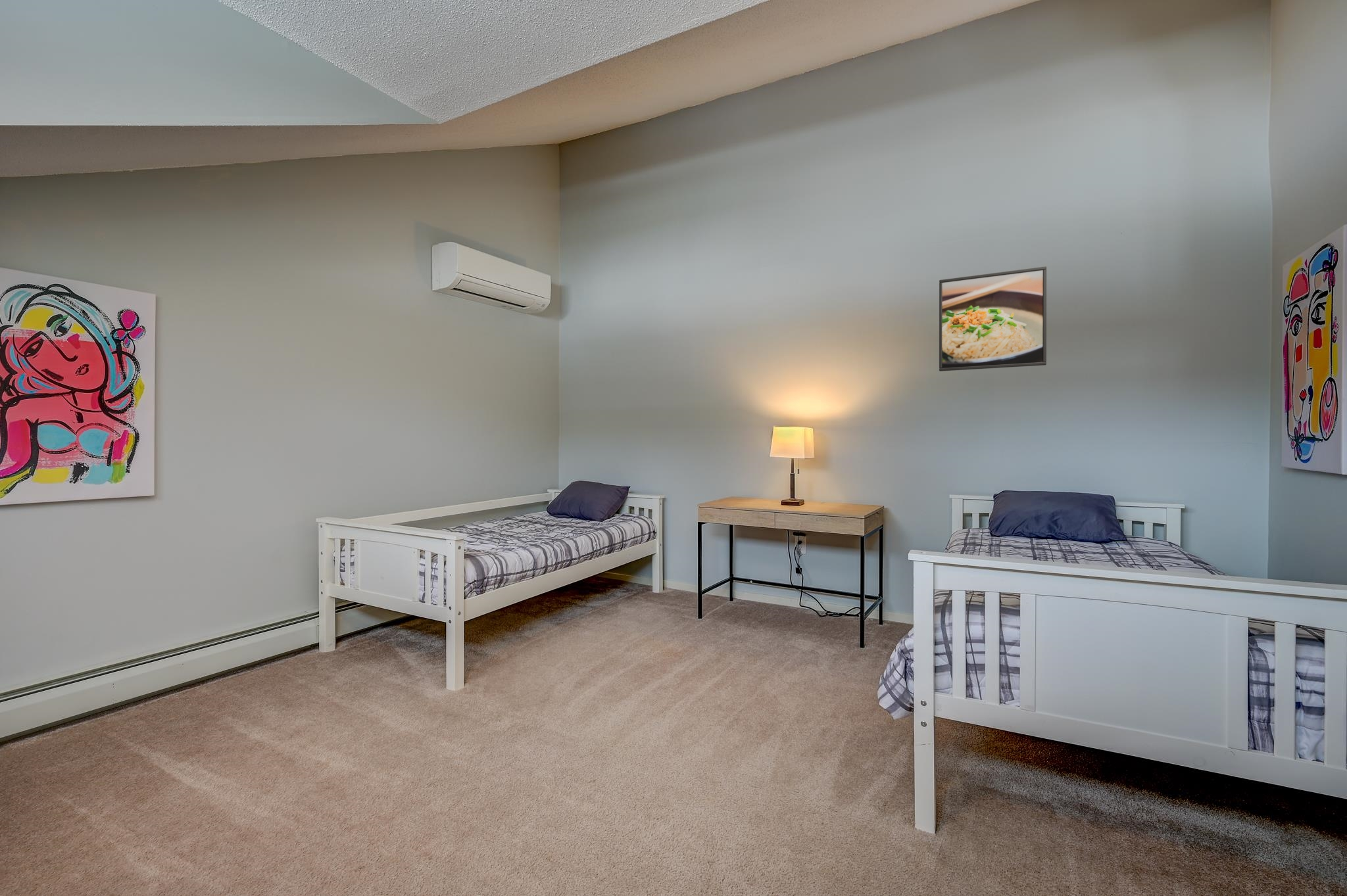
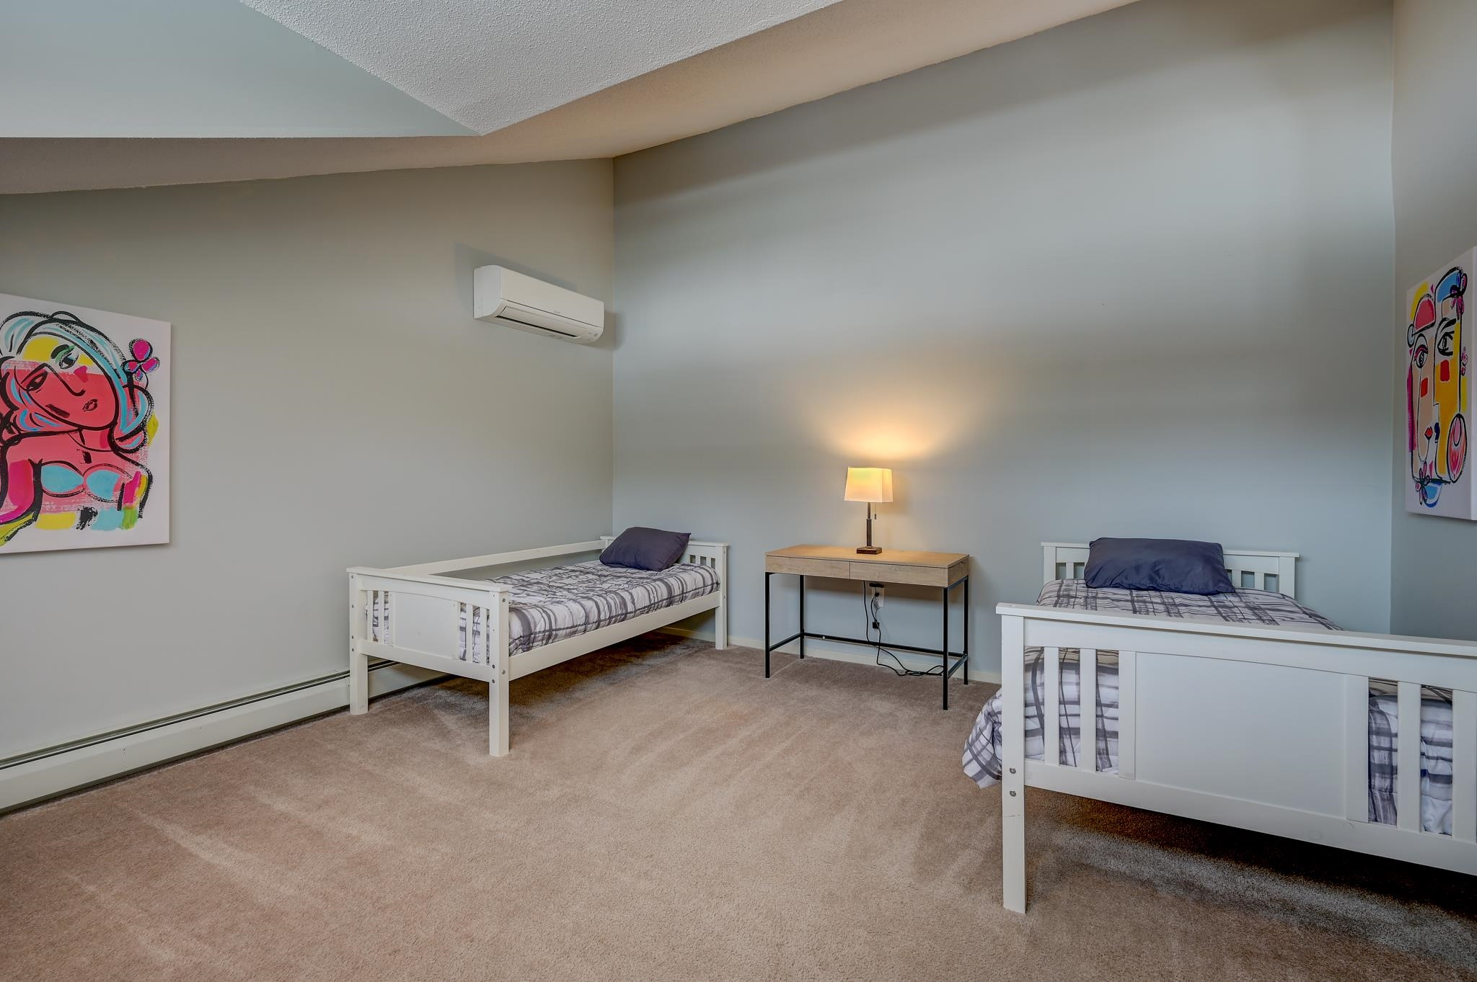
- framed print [939,266,1047,372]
